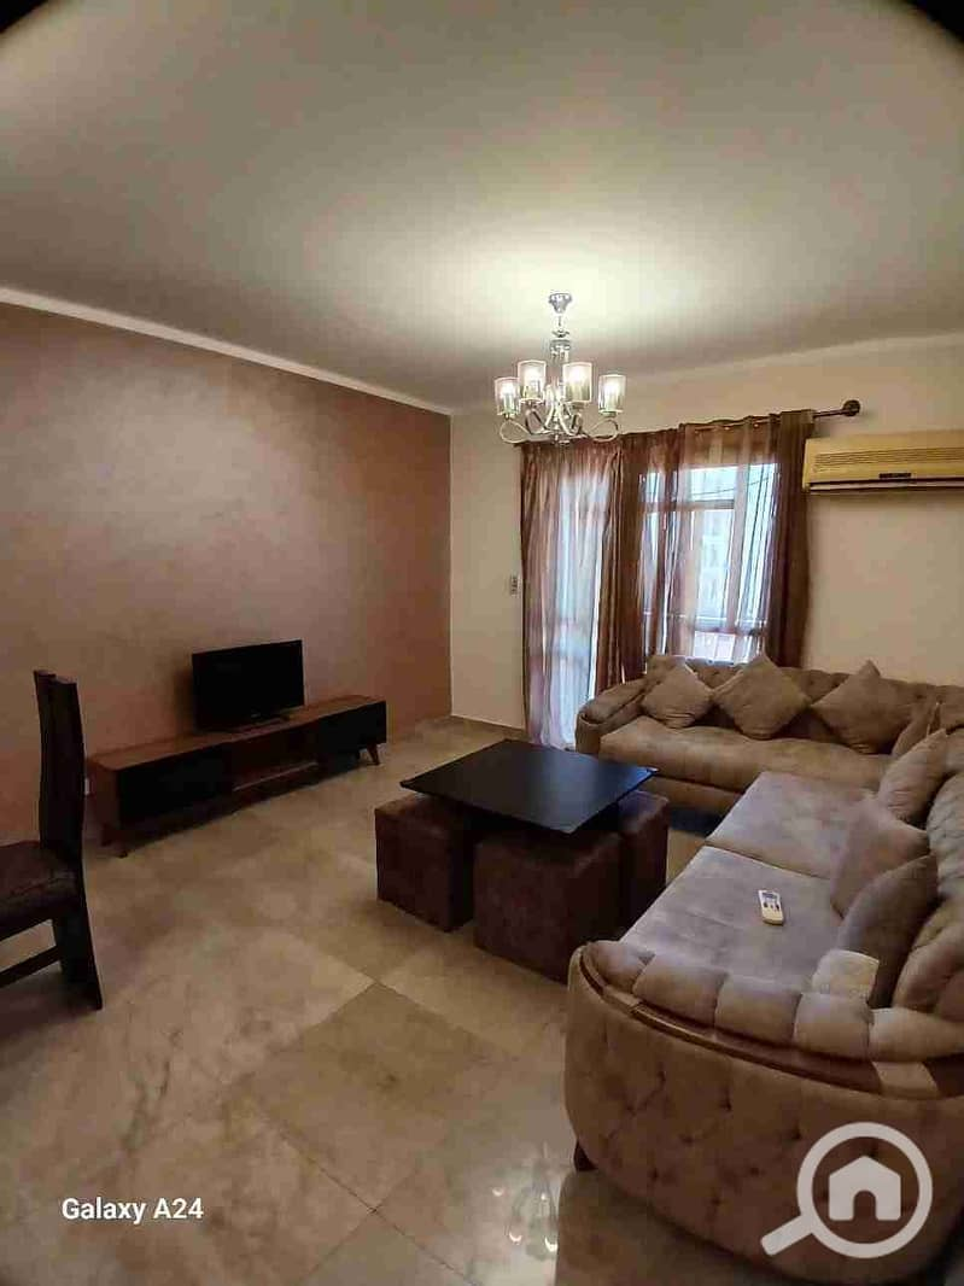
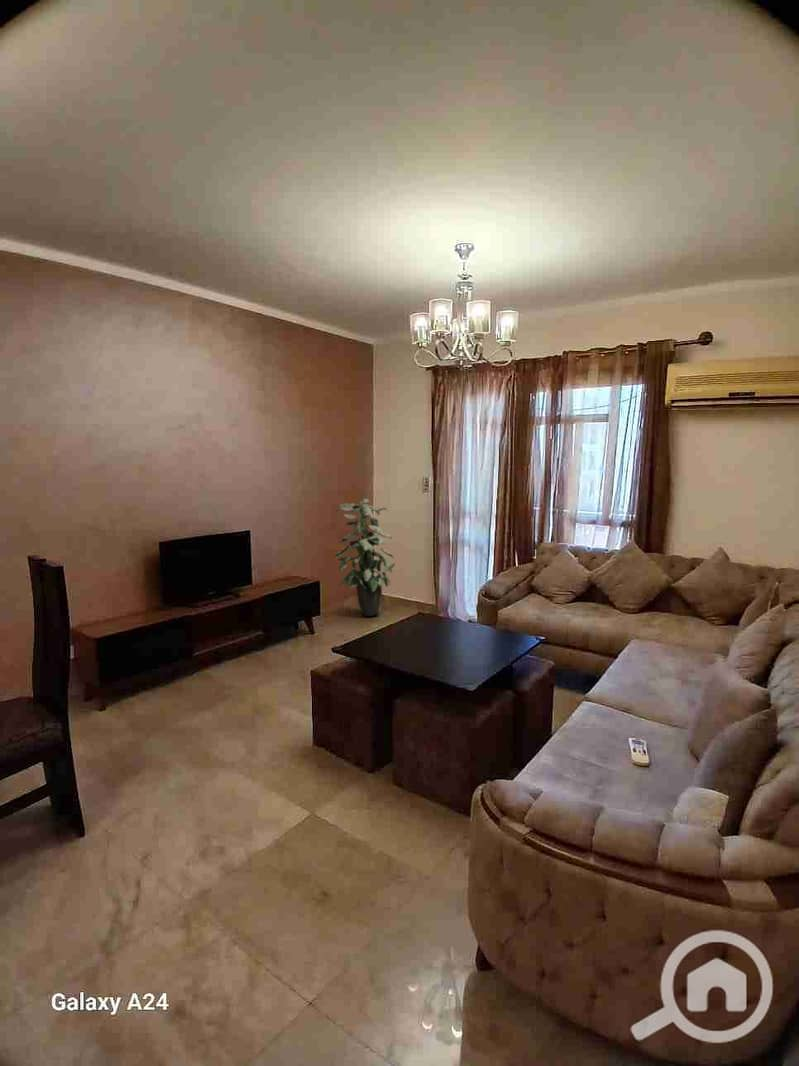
+ indoor plant [334,498,397,617]
